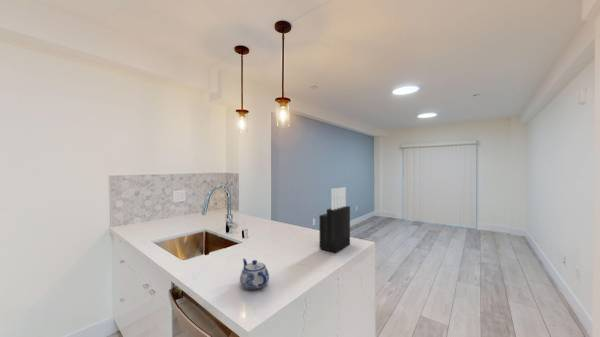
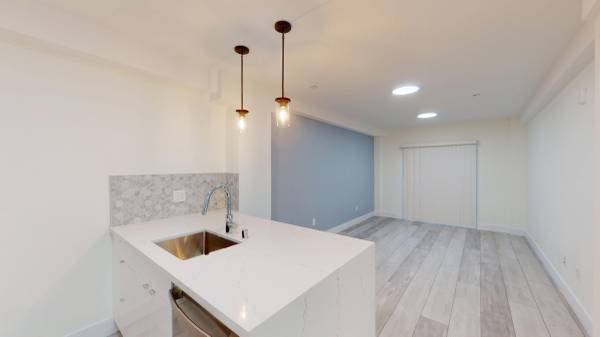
- teapot [239,257,270,290]
- knife block [319,186,351,254]
